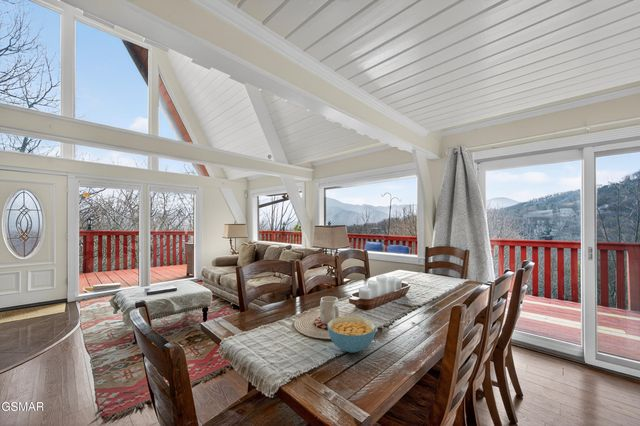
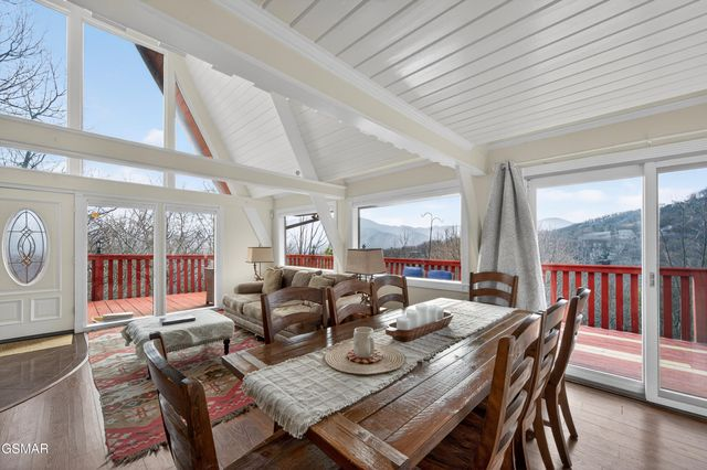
- cereal bowl [326,315,377,354]
